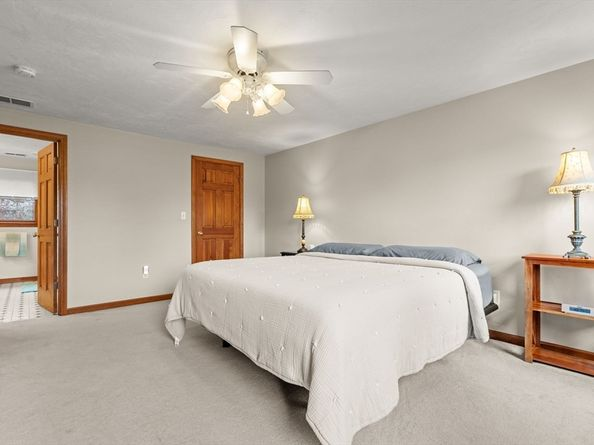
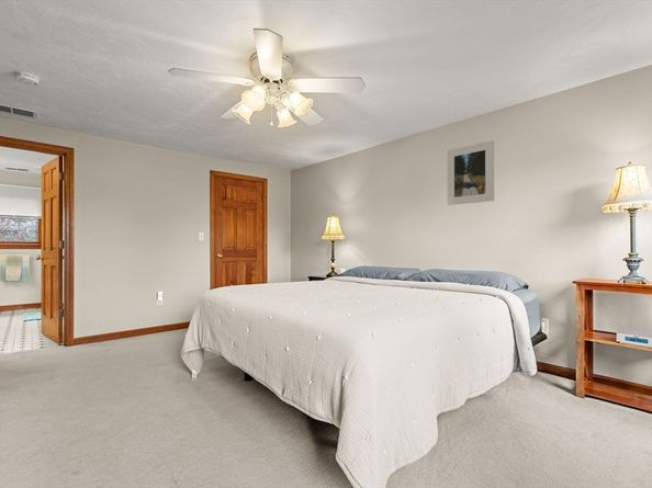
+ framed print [446,139,495,206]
